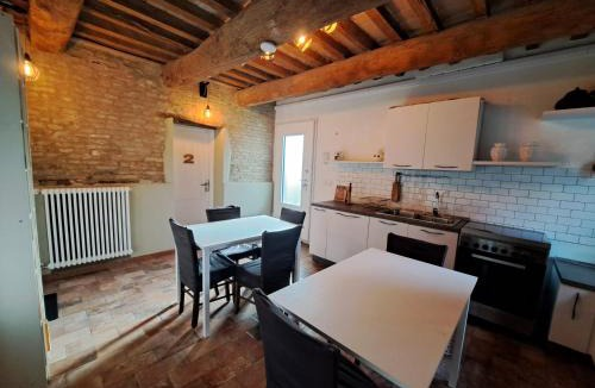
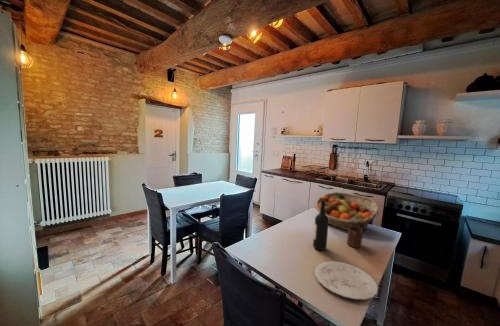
+ plate [314,260,379,301]
+ wine bottle [312,201,329,251]
+ fruit basket [314,191,381,231]
+ cup [346,226,364,249]
